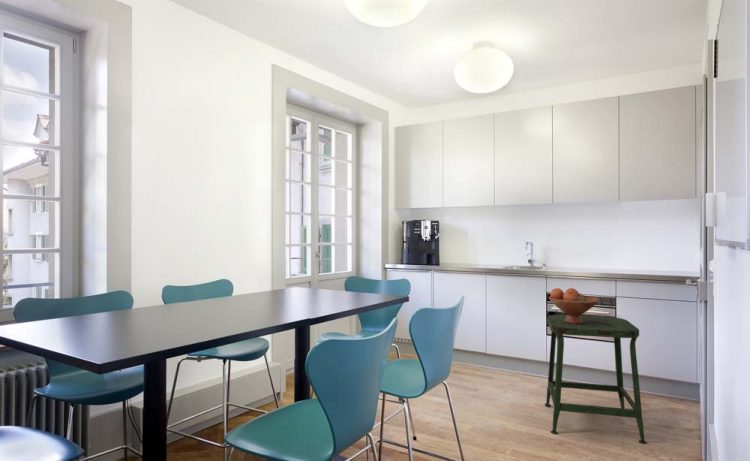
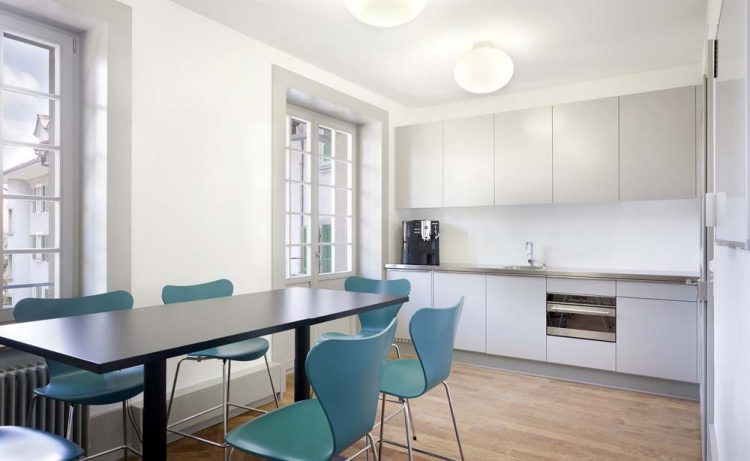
- fruit bowl [548,287,600,325]
- stool [544,314,648,445]
